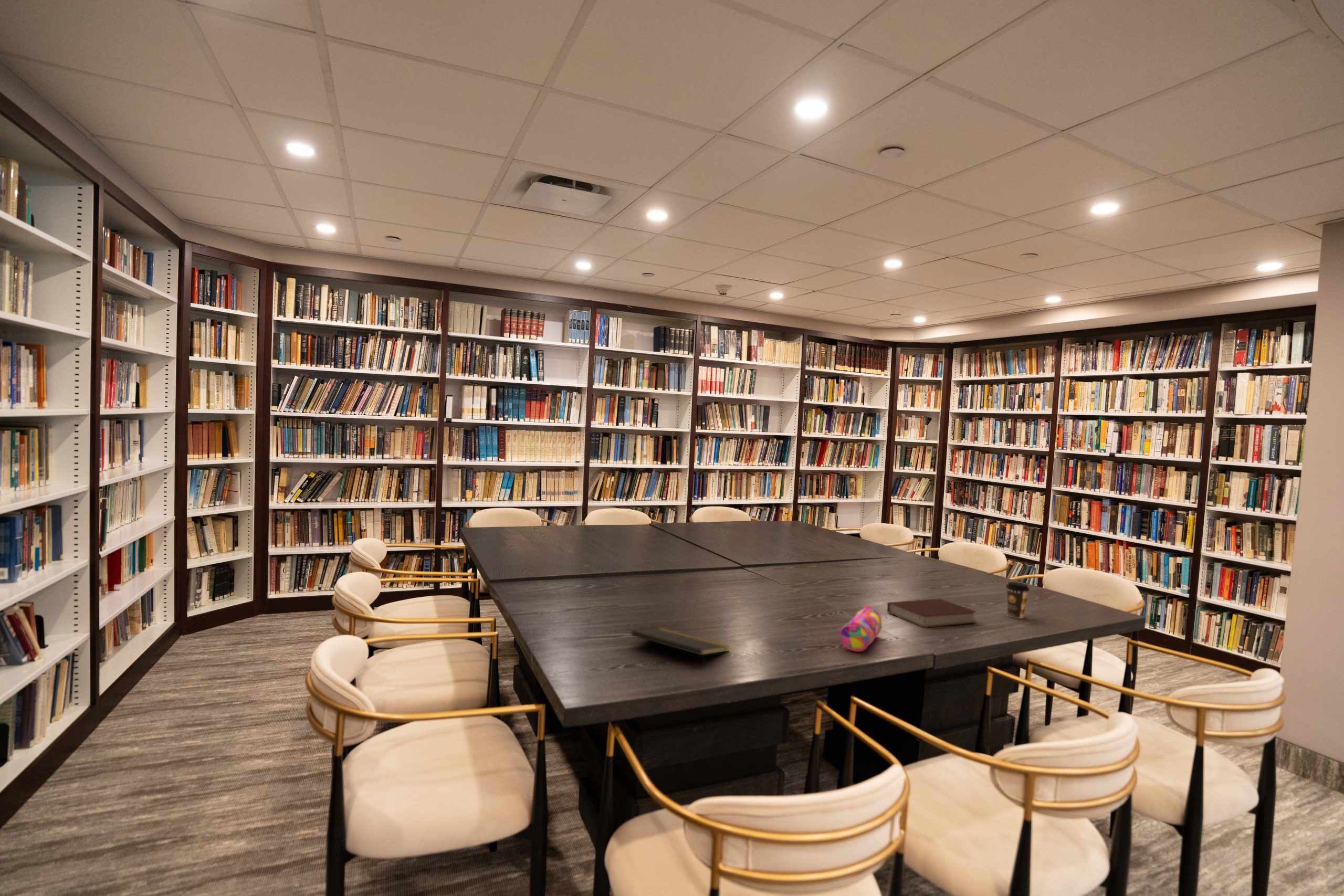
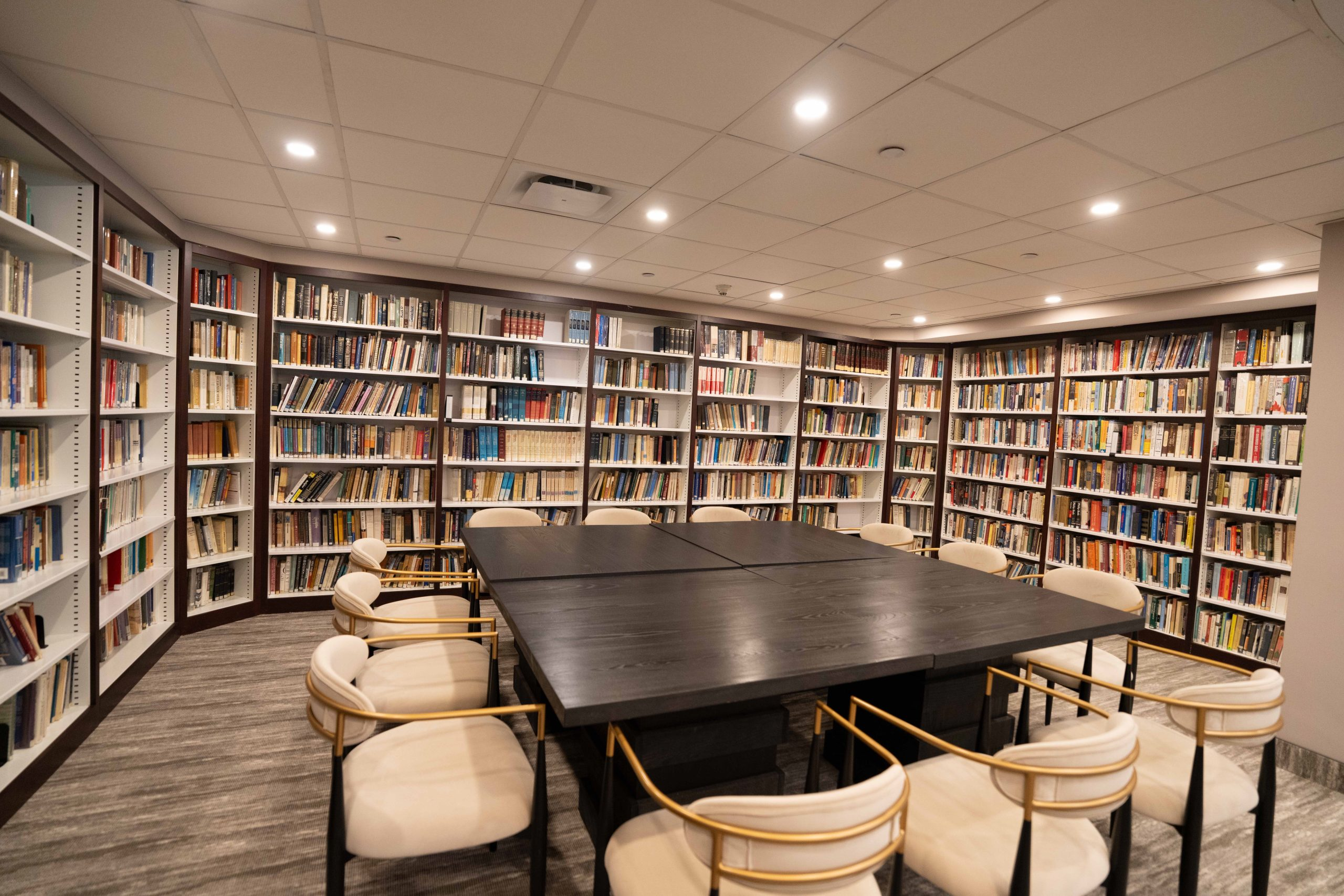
- pencil case [839,605,883,652]
- coffee cup [1005,581,1030,619]
- book [887,598,977,628]
- notepad [631,628,730,668]
